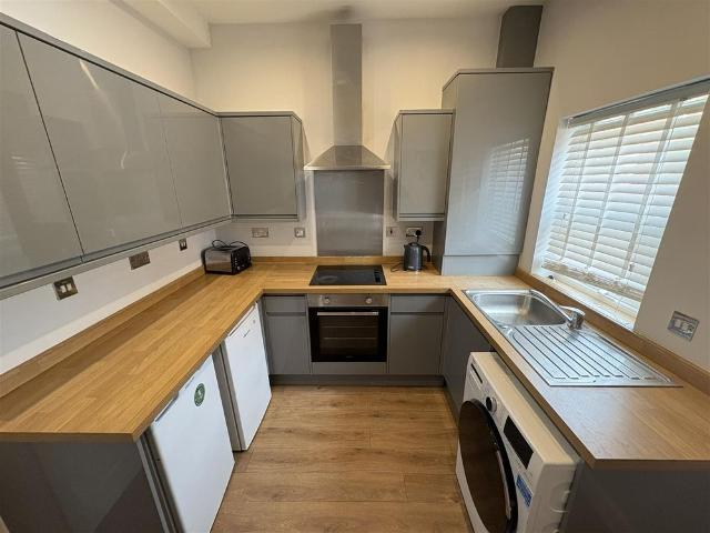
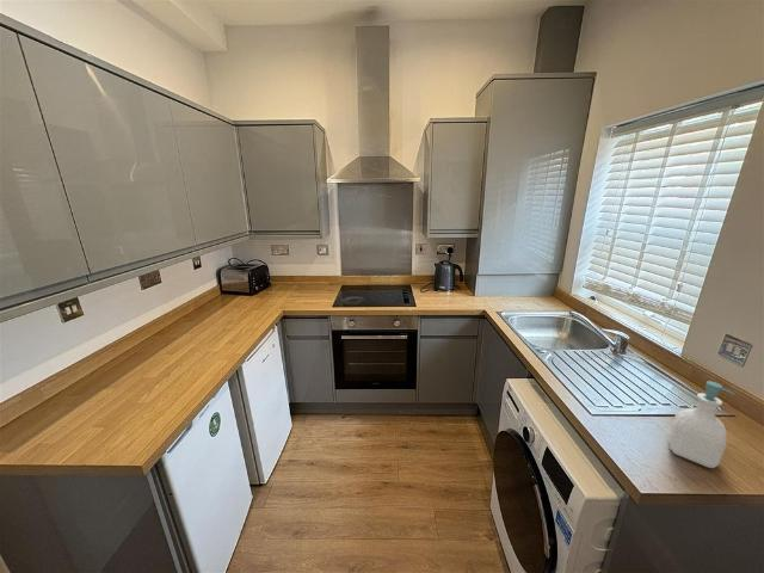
+ soap bottle [668,380,737,469]
